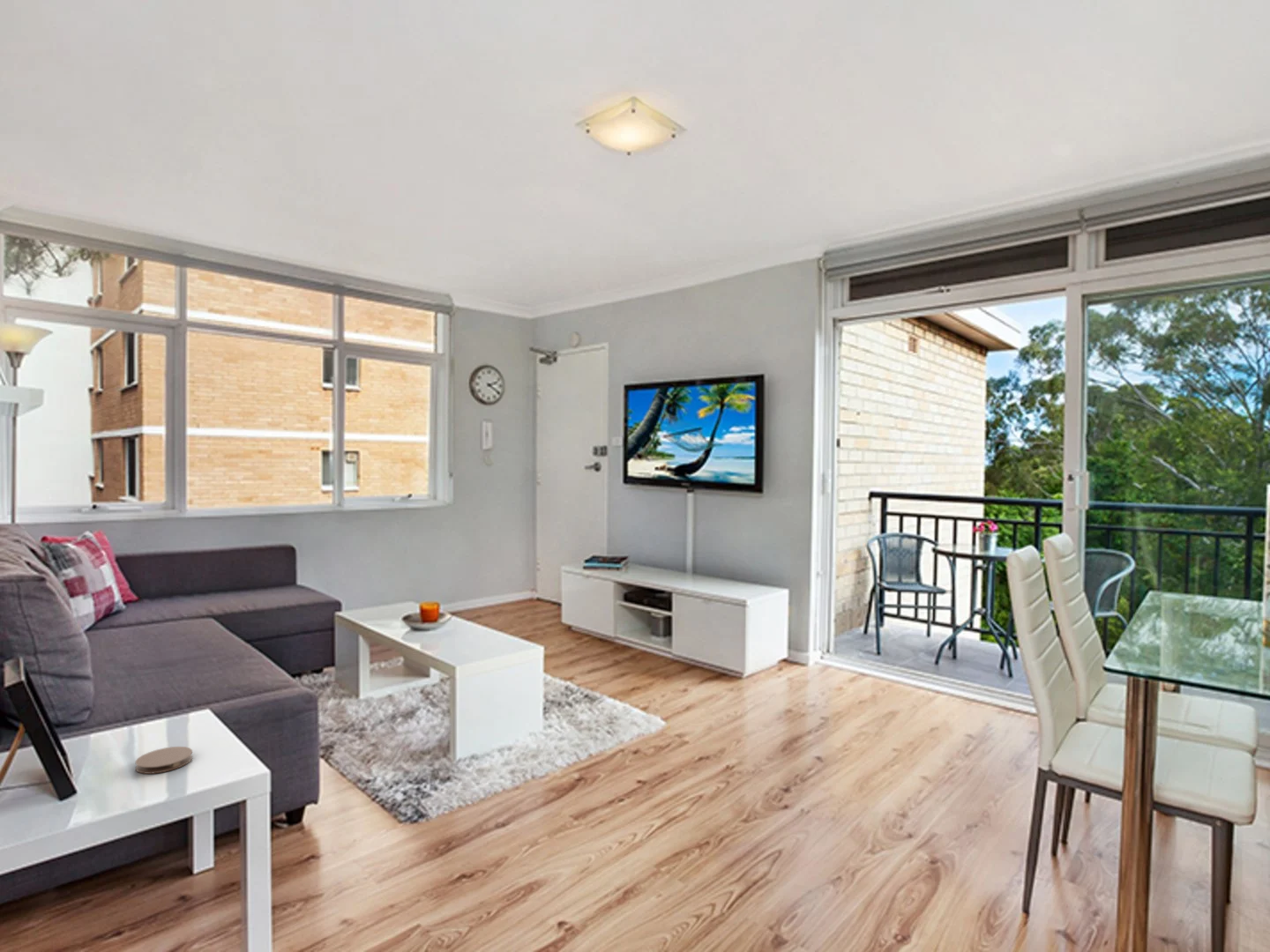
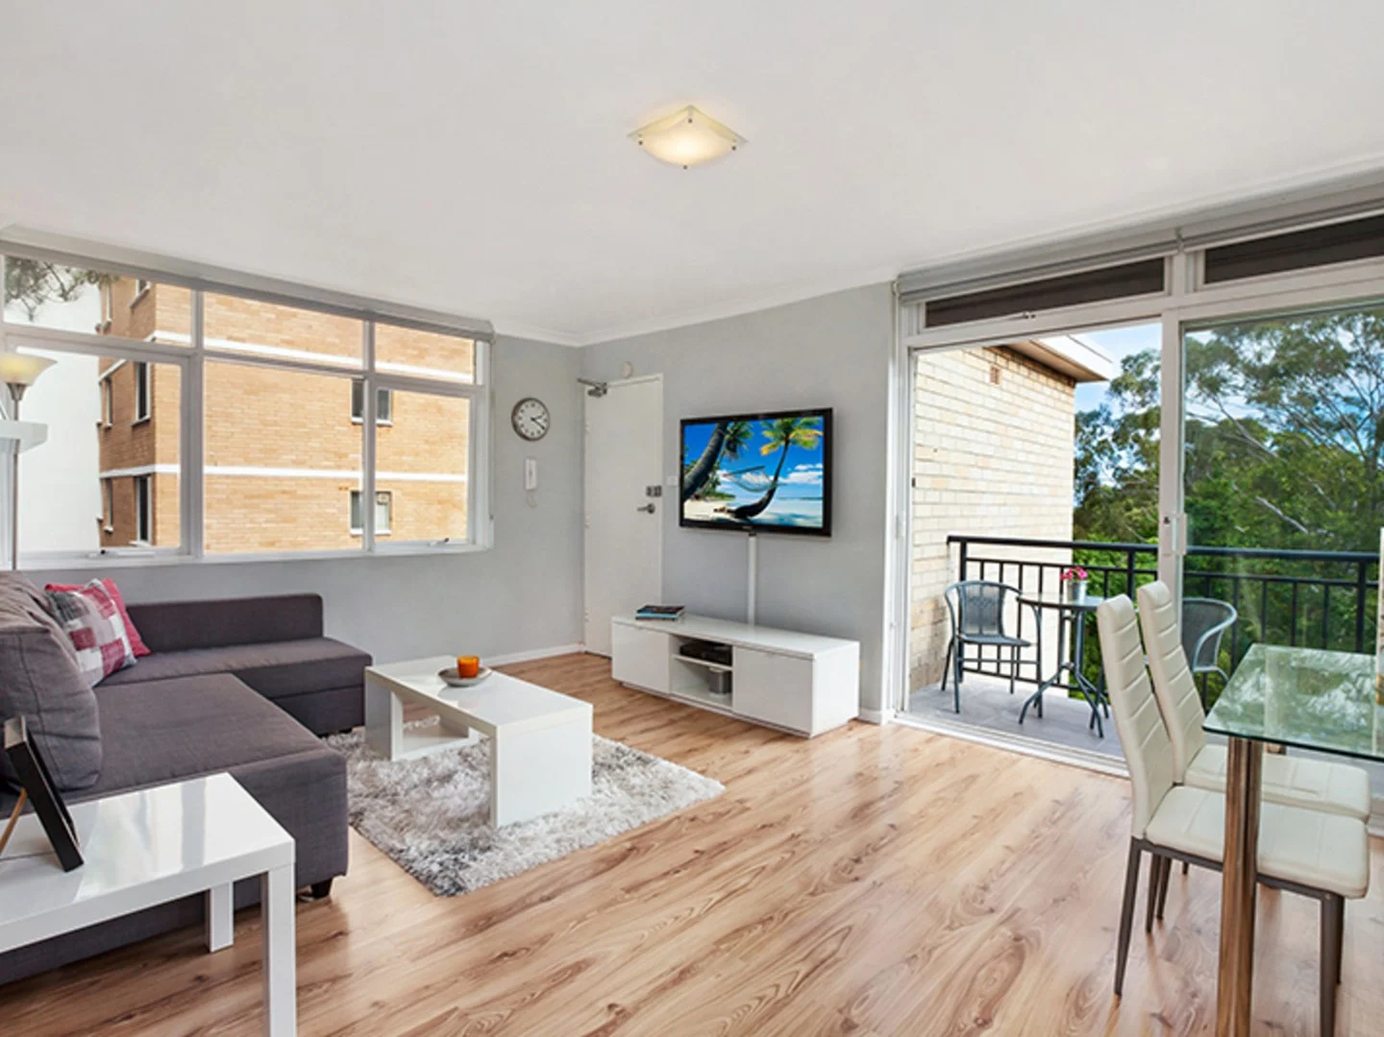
- coaster [135,746,193,775]
